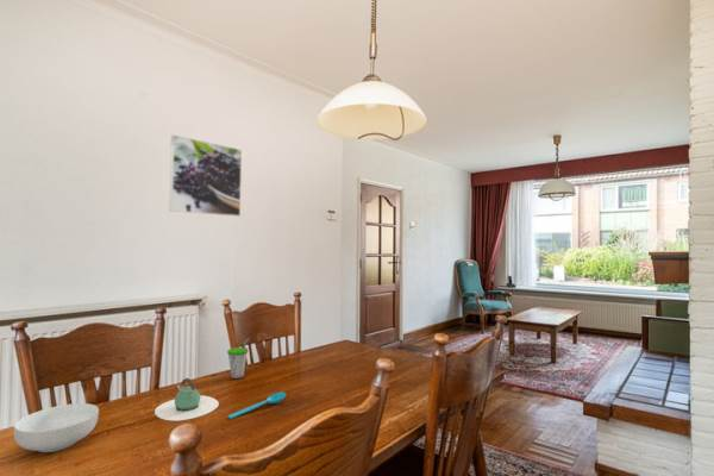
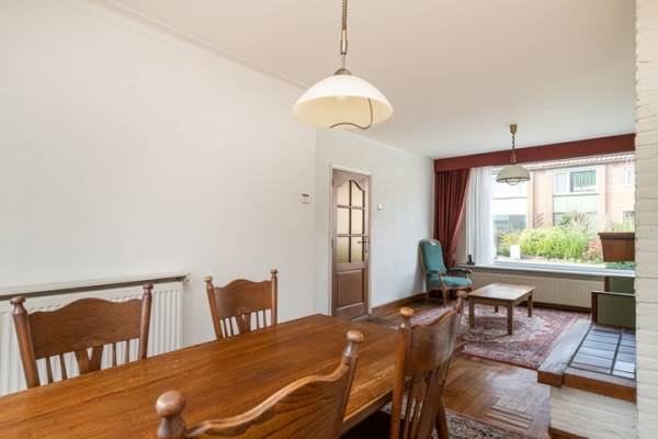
- cereal bowl [12,402,100,453]
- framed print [168,133,243,218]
- teapot [154,377,220,422]
- cup [226,338,250,380]
- spoon [227,392,287,420]
